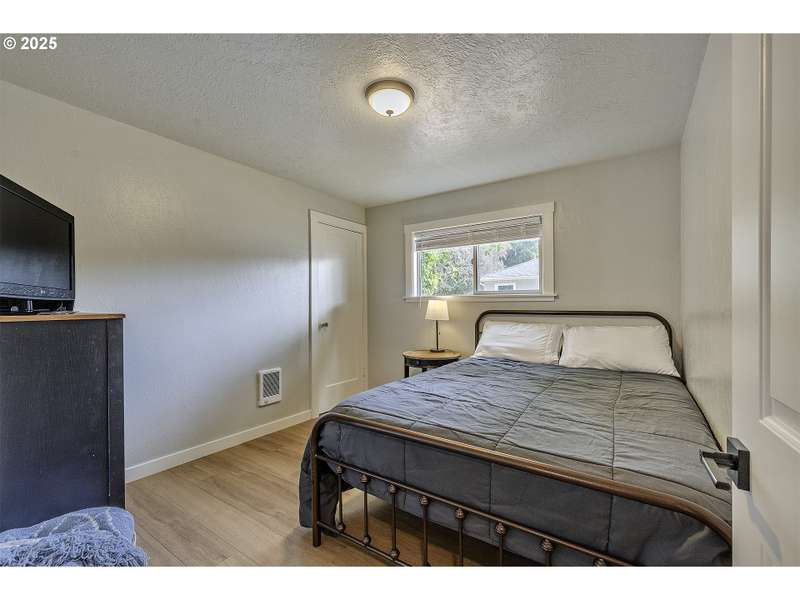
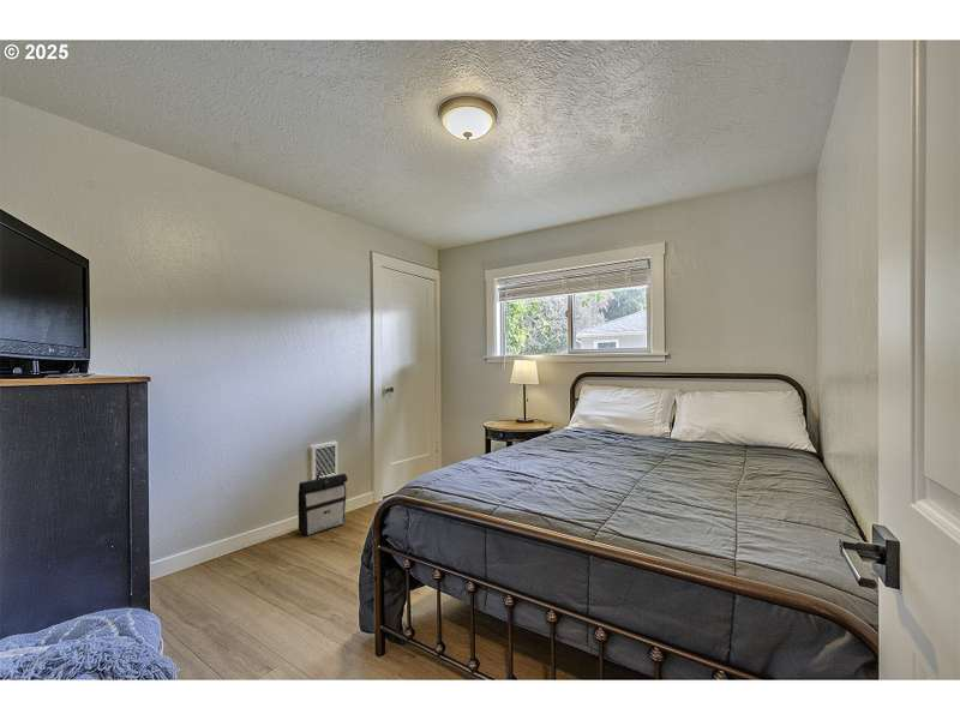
+ backpack [298,469,348,536]
